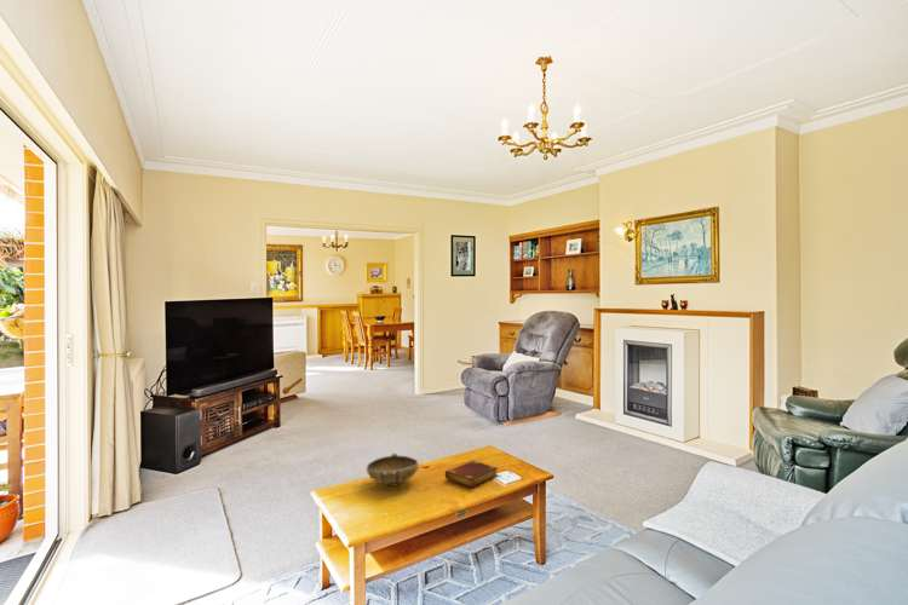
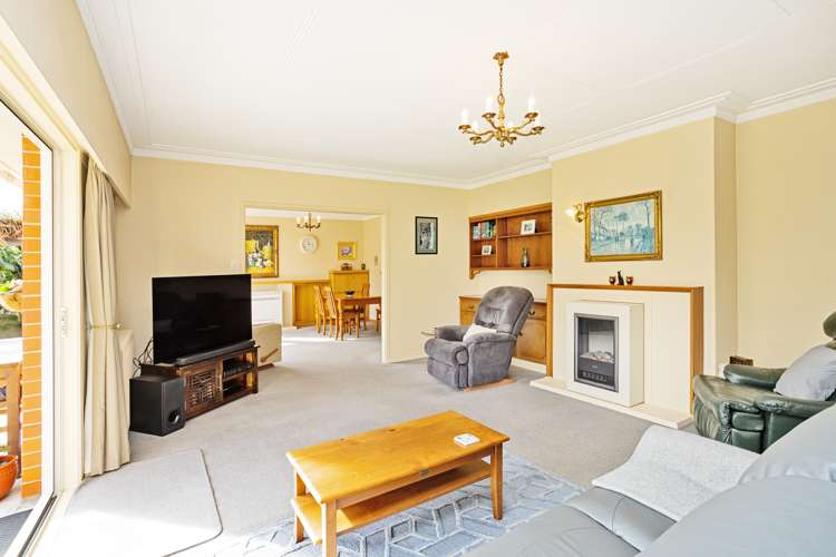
- book [444,460,499,489]
- bowl [366,453,420,488]
